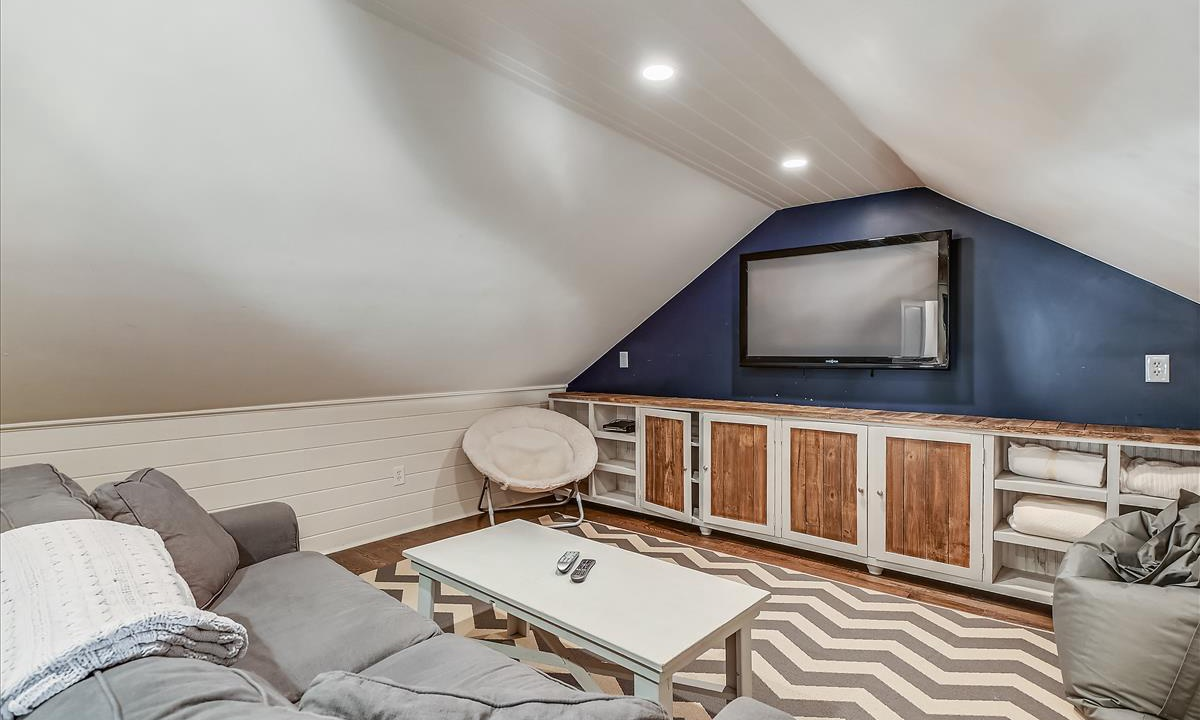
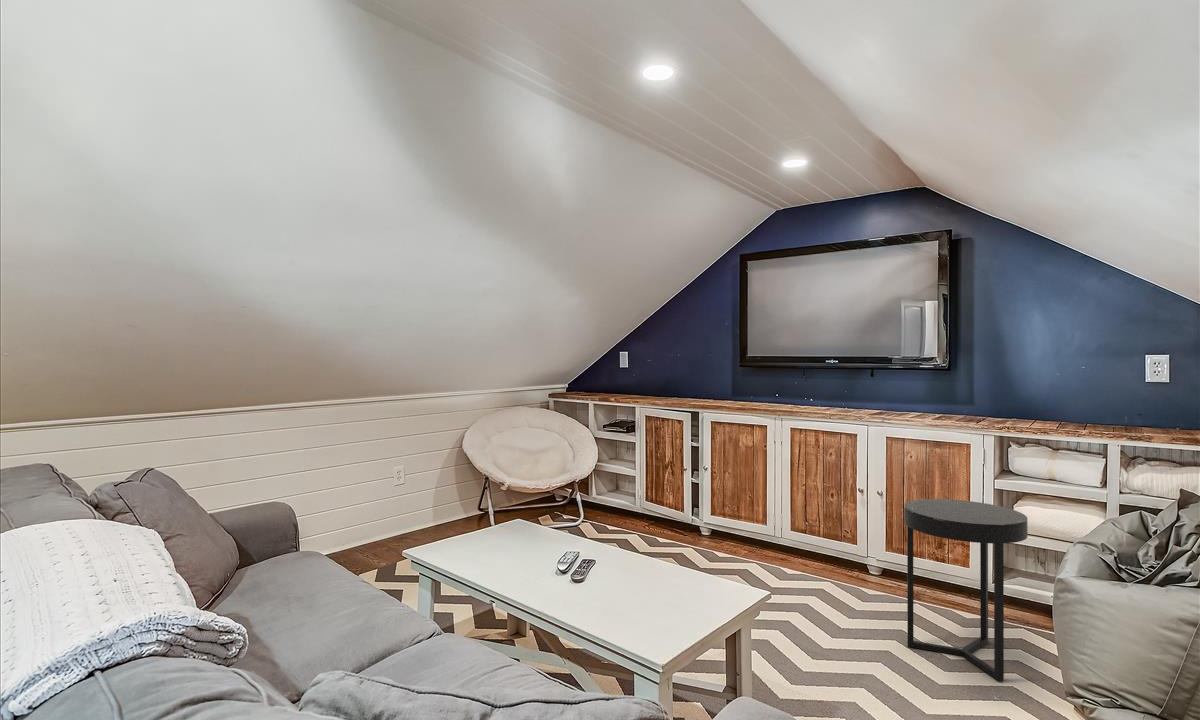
+ side table [903,498,1029,682]
